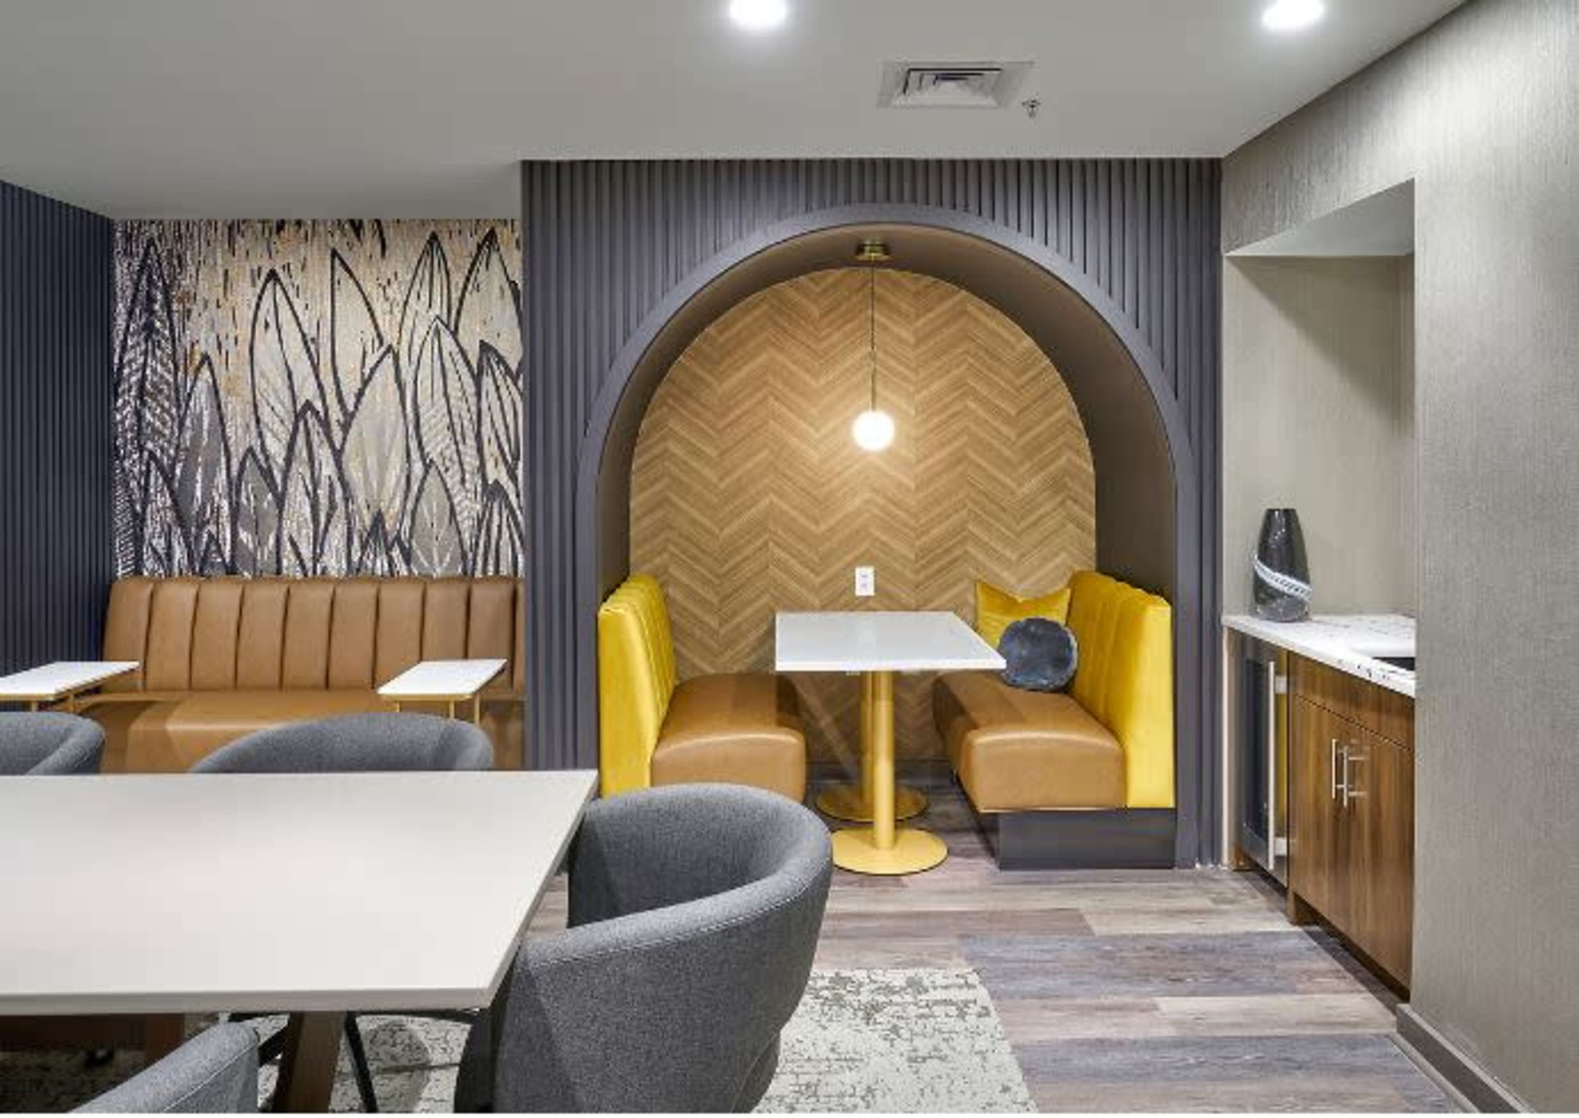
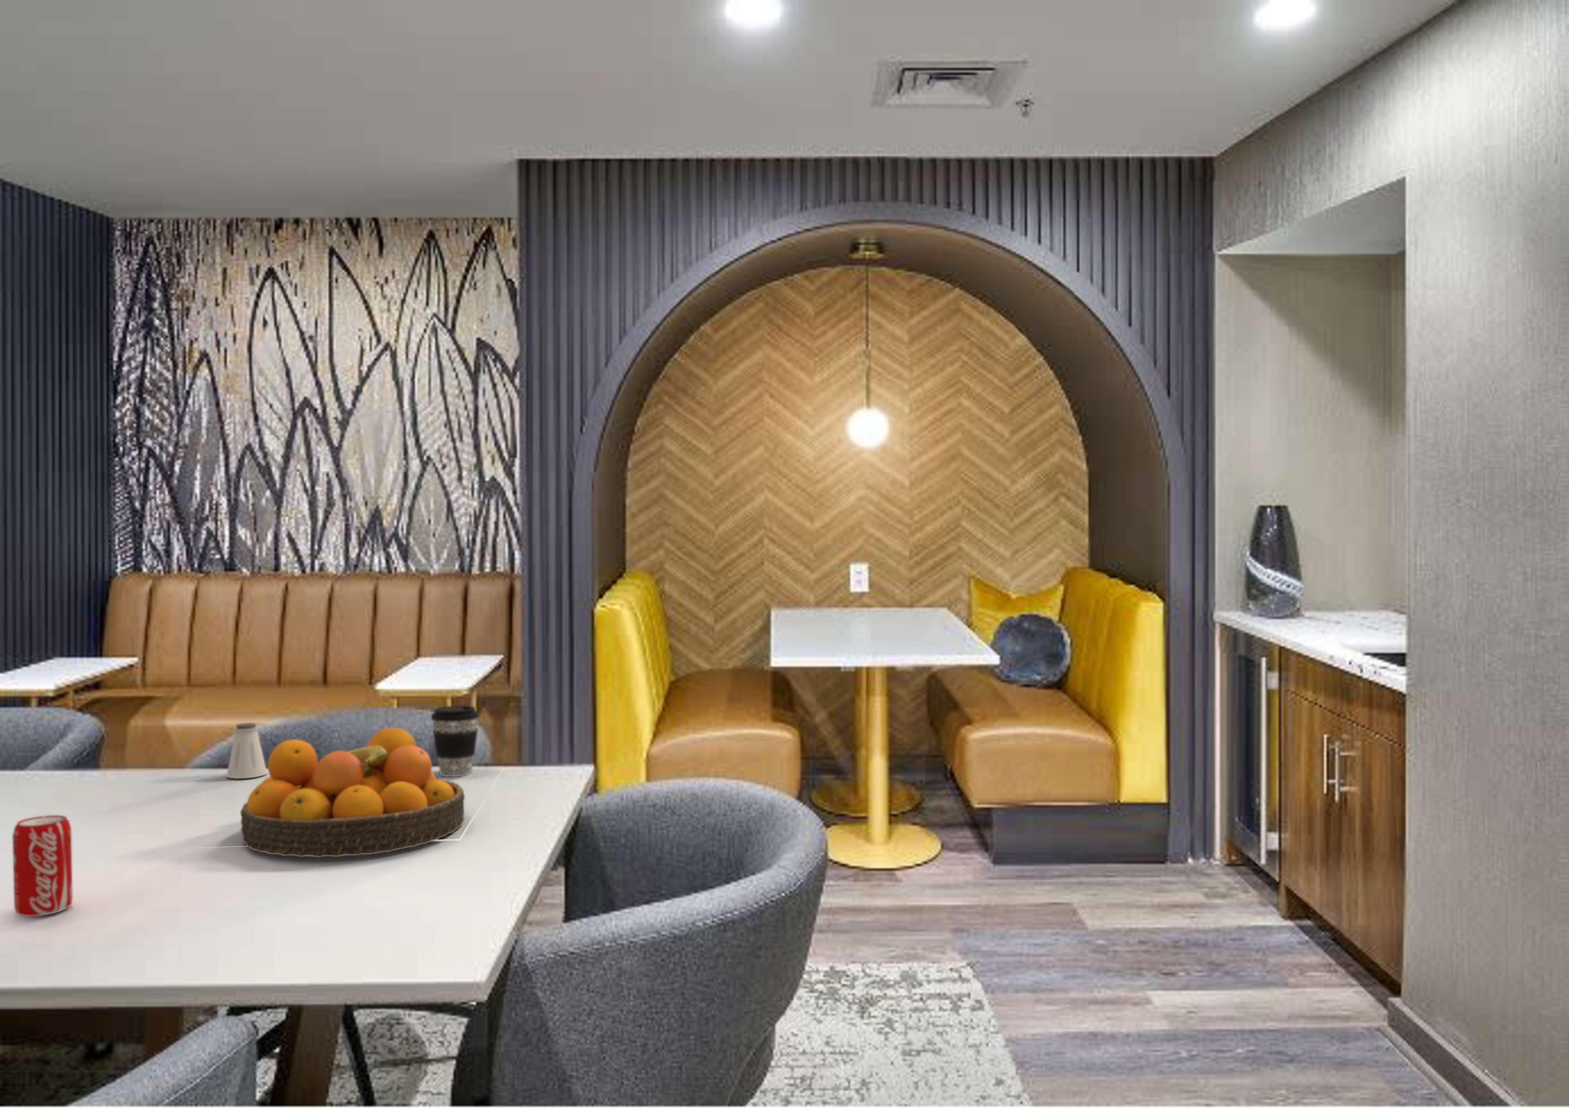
+ beverage can [12,815,73,917]
+ saltshaker [226,723,268,779]
+ fruit bowl [240,727,465,857]
+ coffee cup [430,706,480,777]
